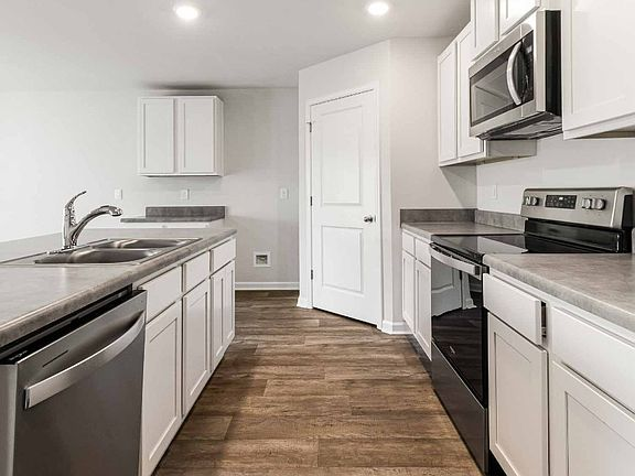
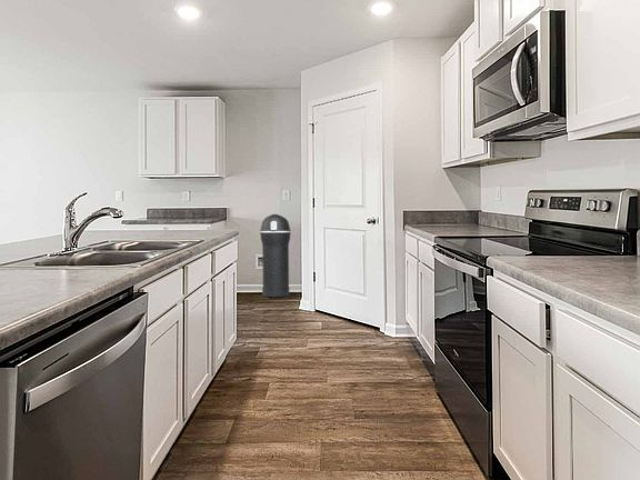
+ trash can [259,213,292,298]
